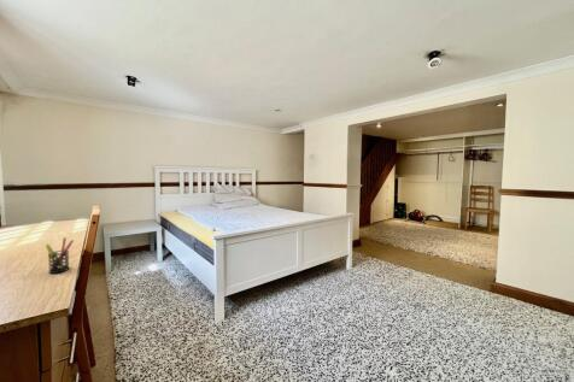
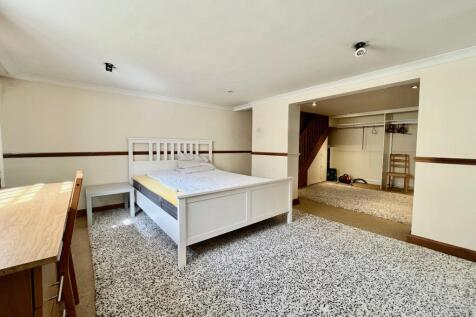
- pen holder [45,236,75,275]
